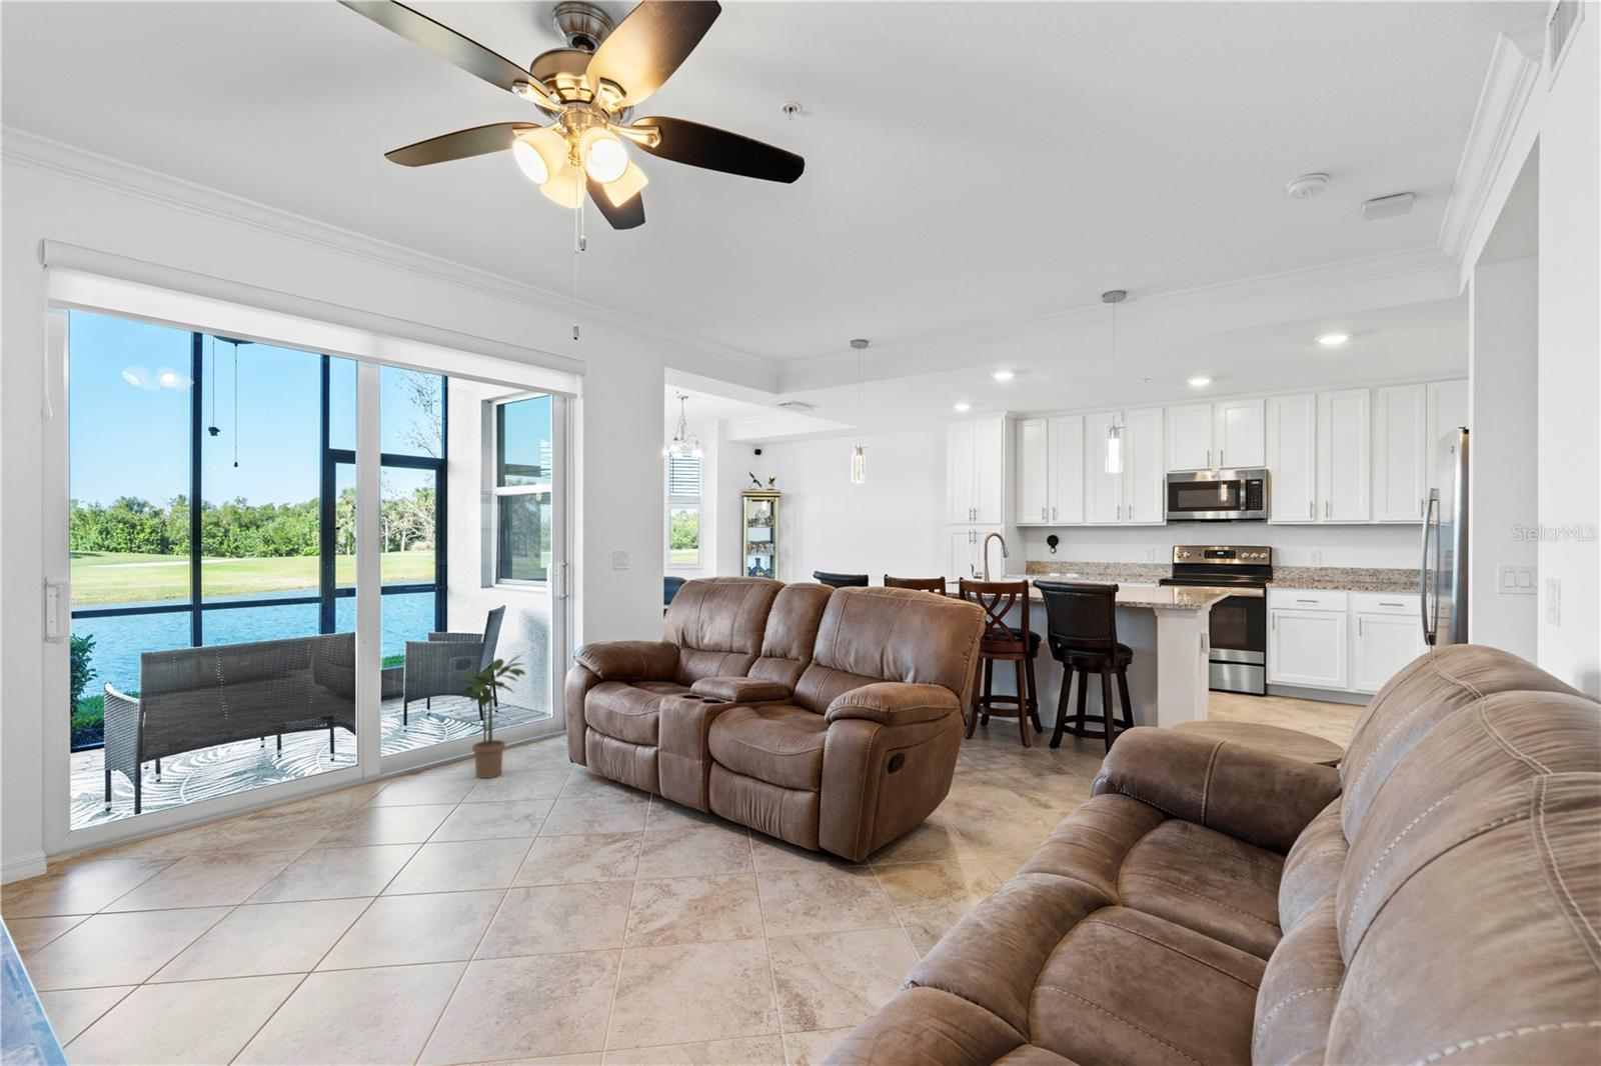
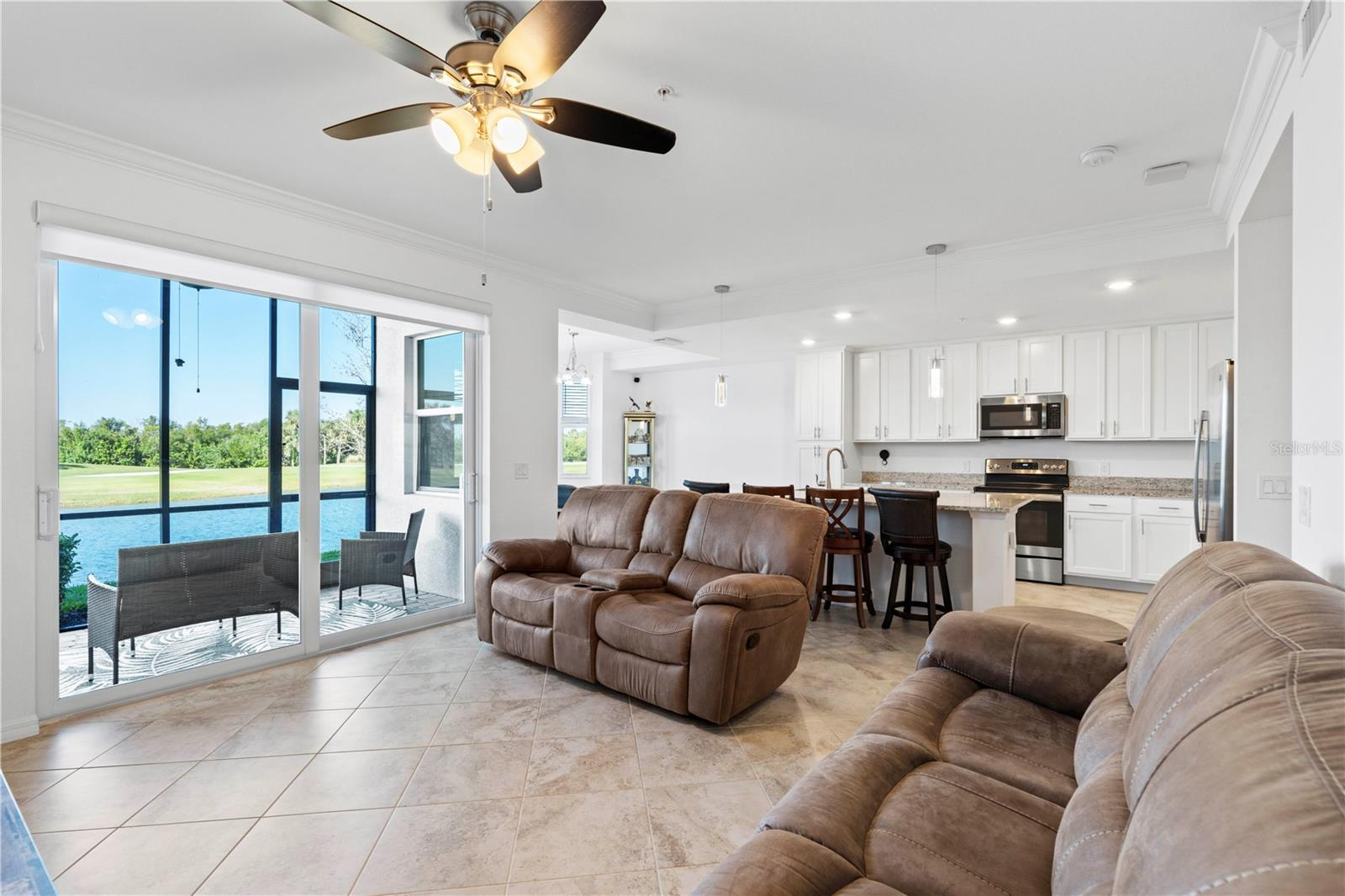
- potted plant [454,654,526,779]
